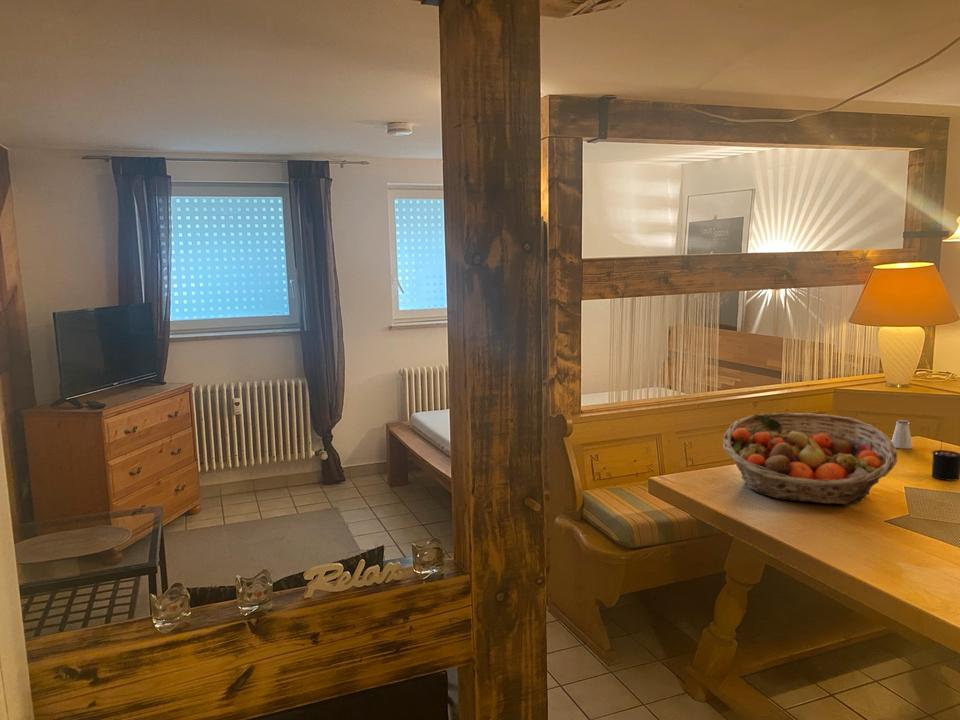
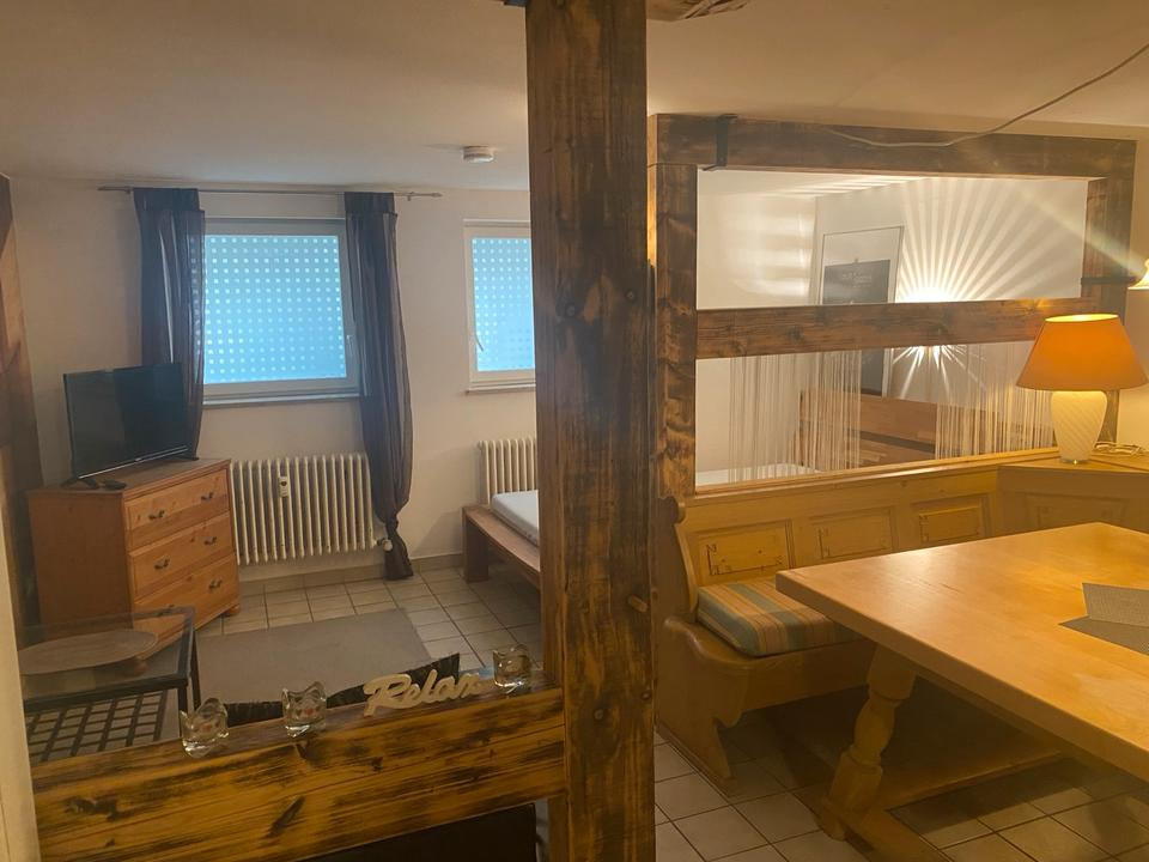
- candle [931,439,960,482]
- saltshaker [891,419,914,450]
- fruit basket [722,412,898,505]
